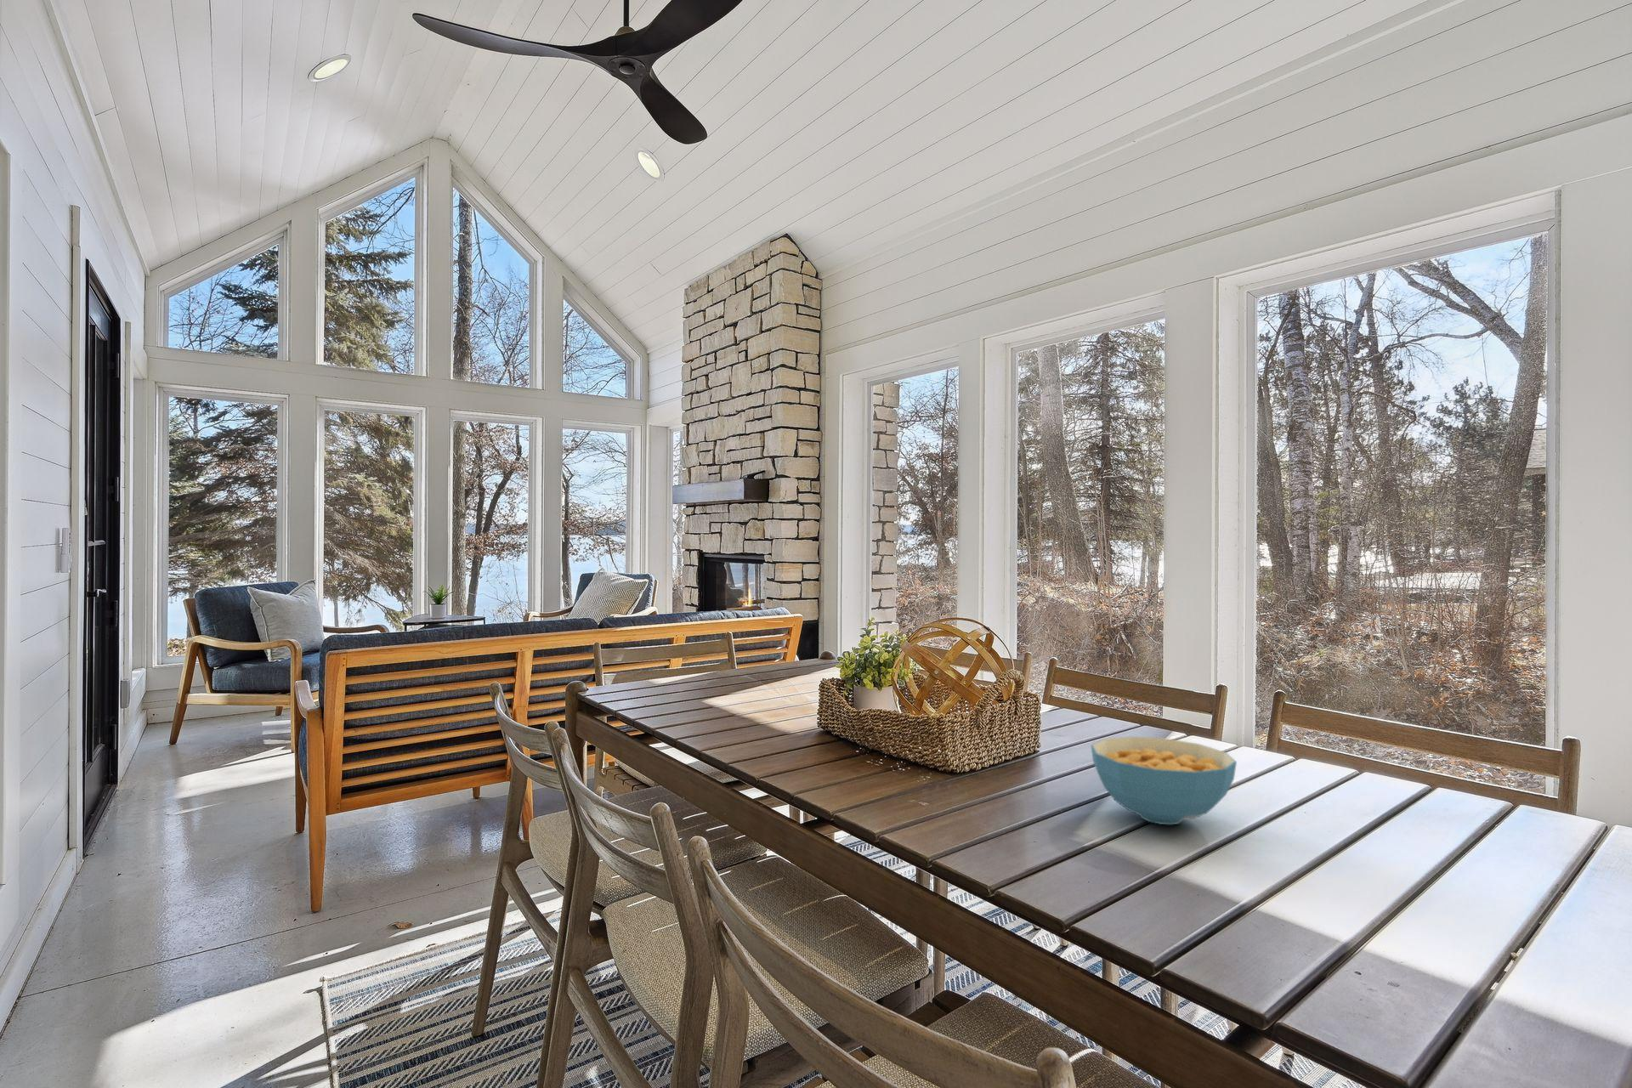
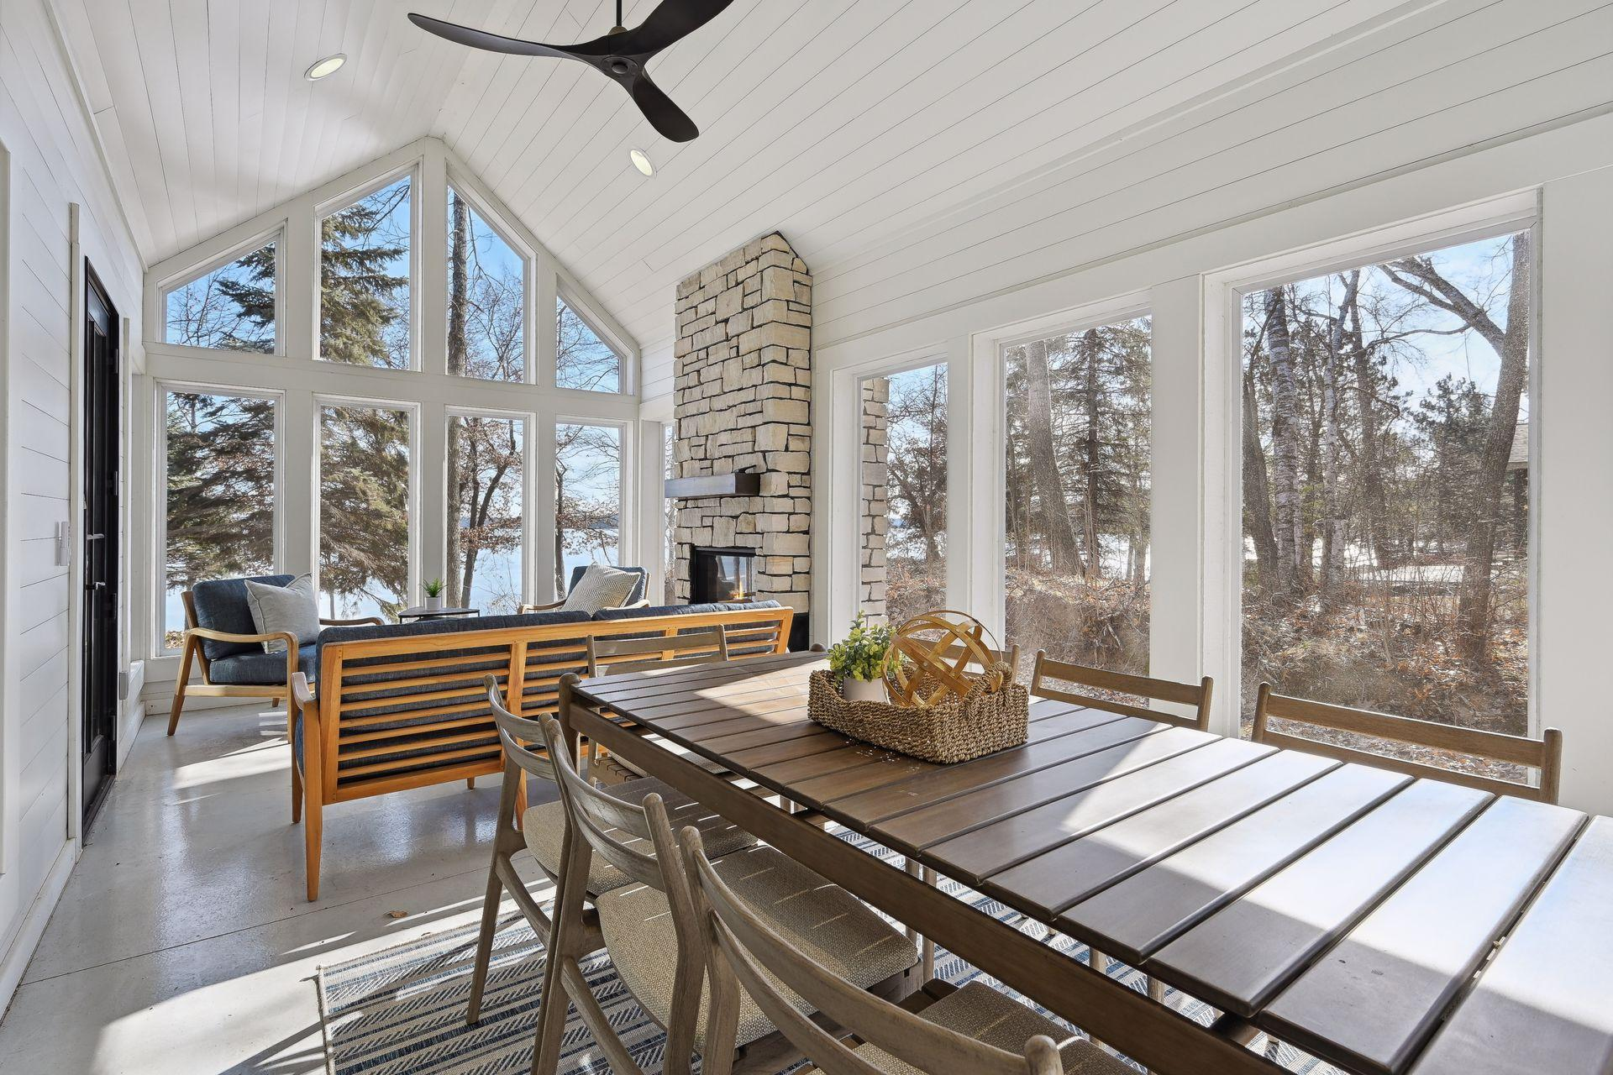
- cereal bowl [1089,736,1237,826]
